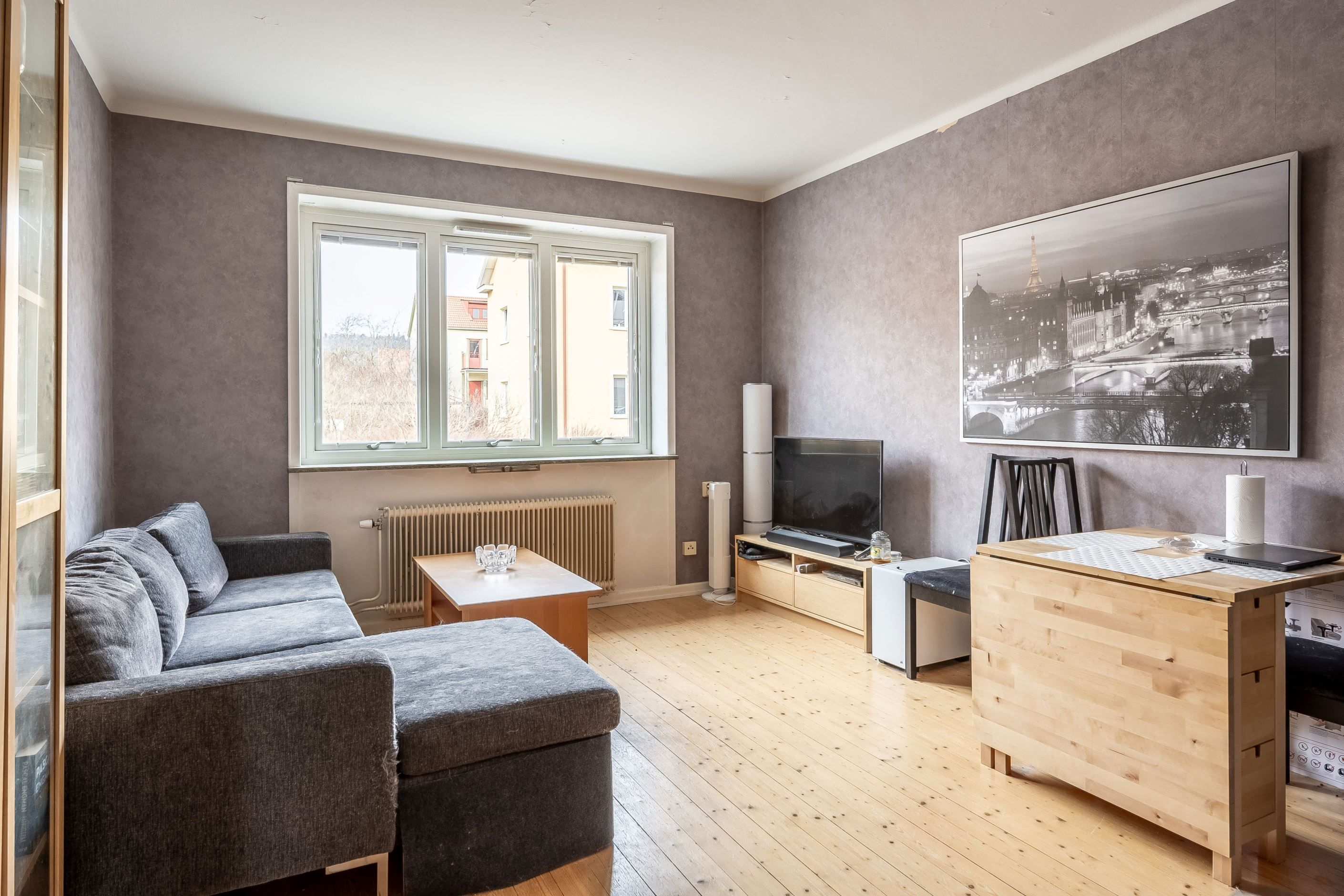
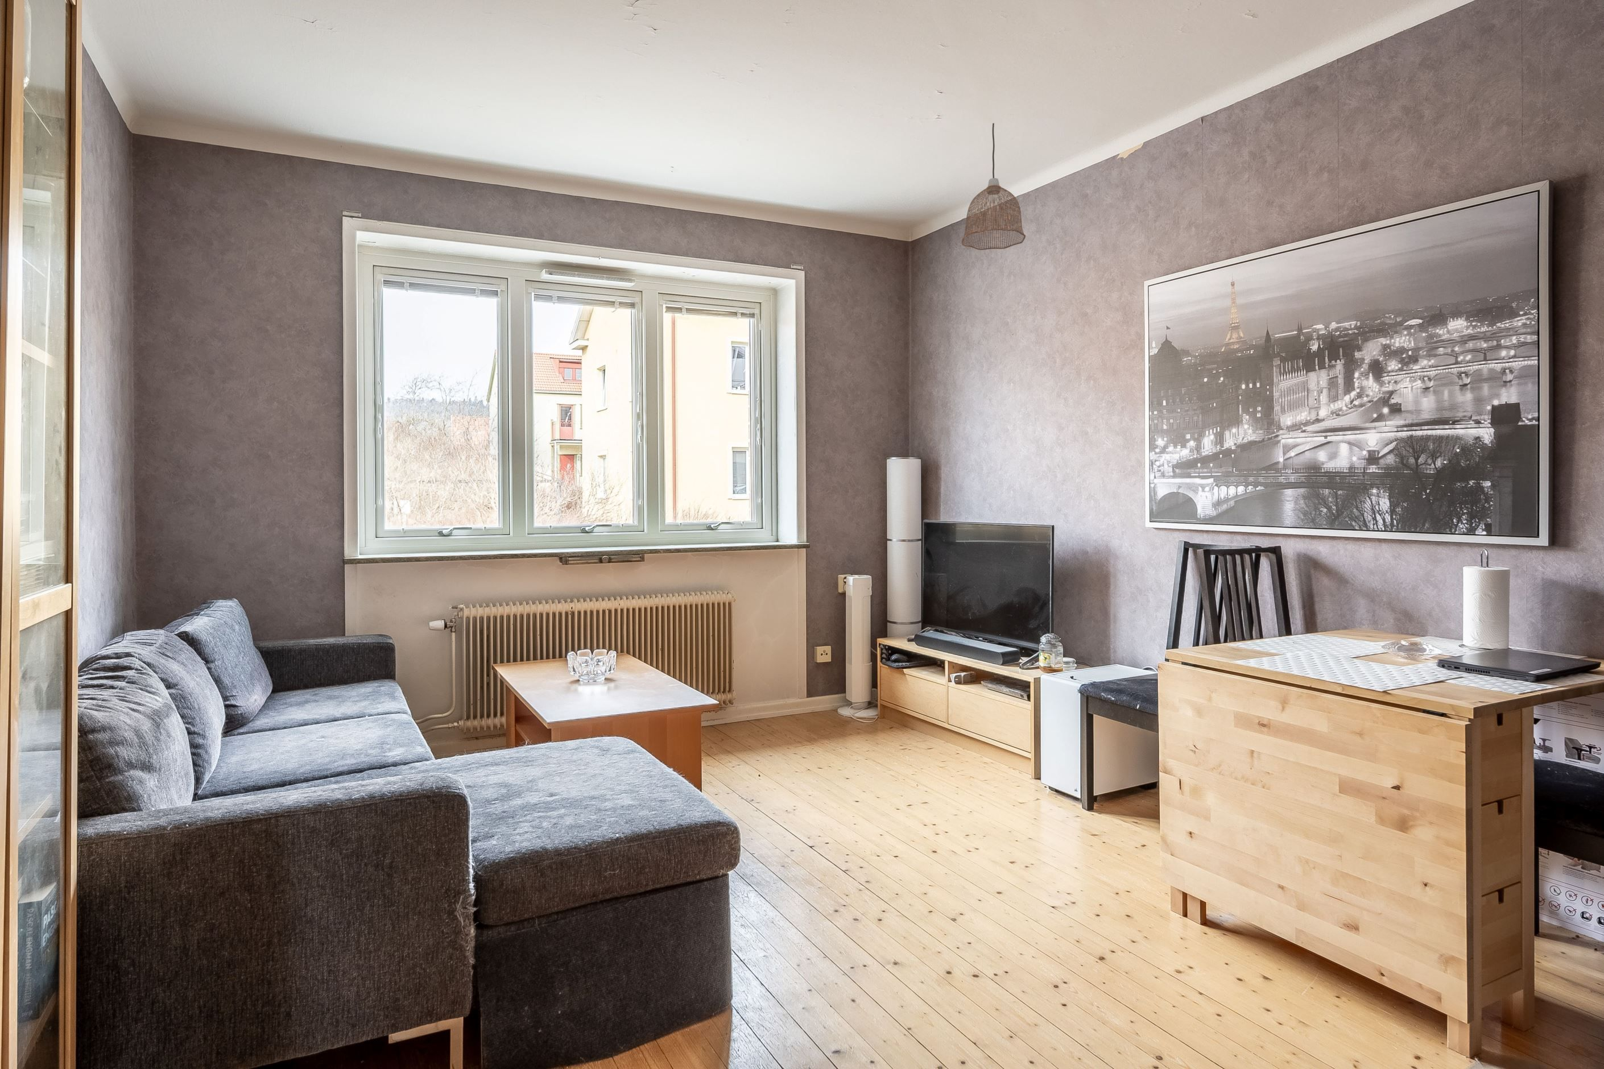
+ pendant lamp [961,122,1026,251]
